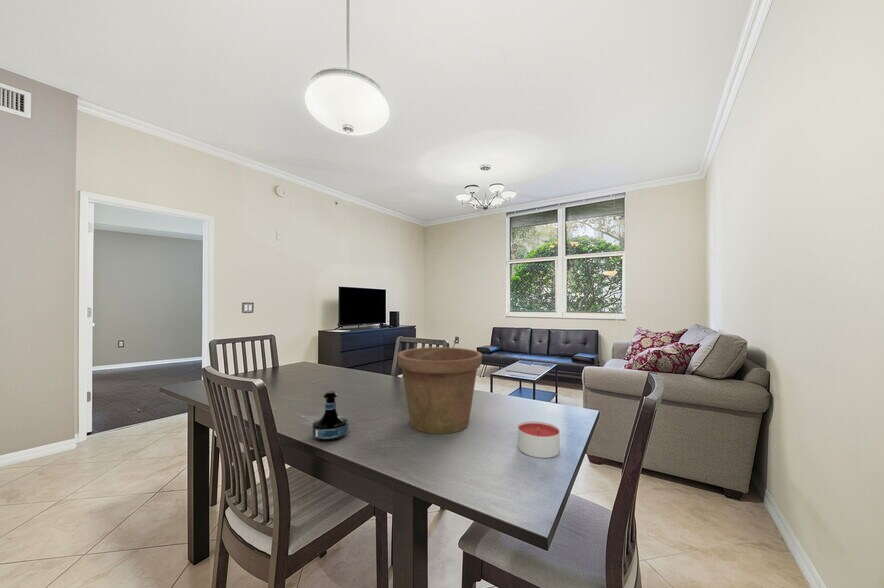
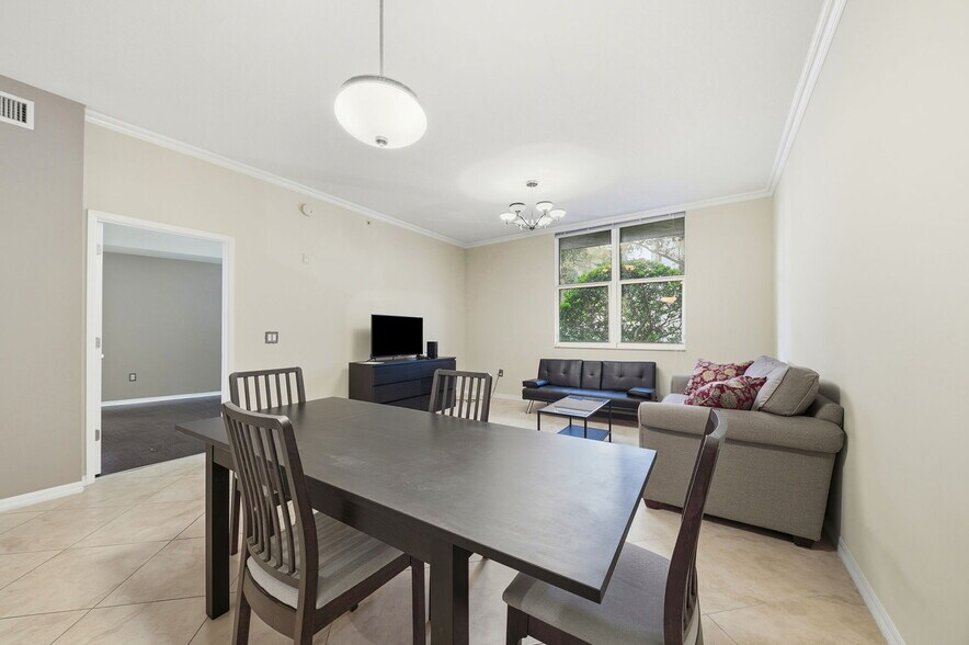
- flower pot [396,346,483,435]
- candle [517,420,561,459]
- tequila bottle [311,390,350,443]
